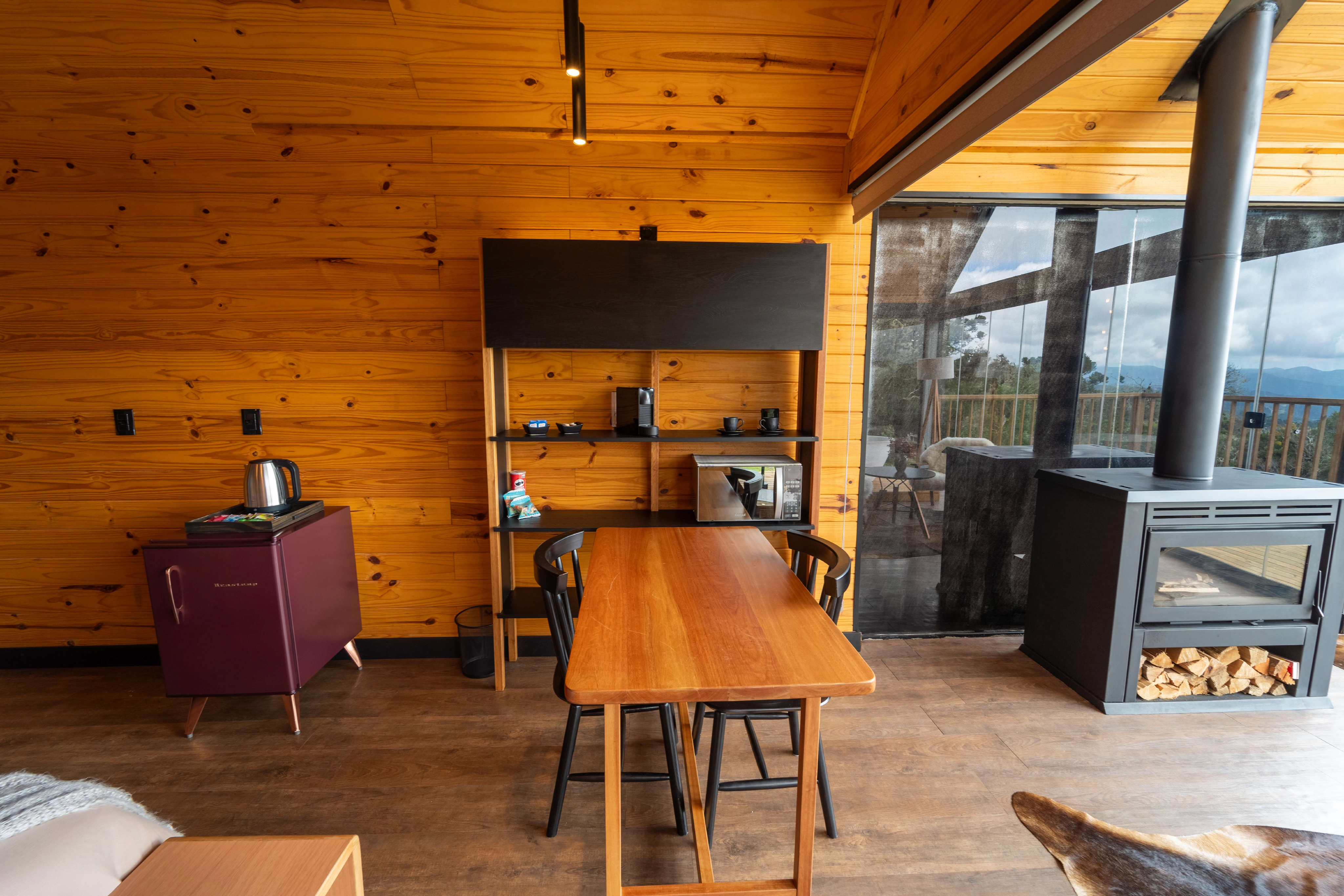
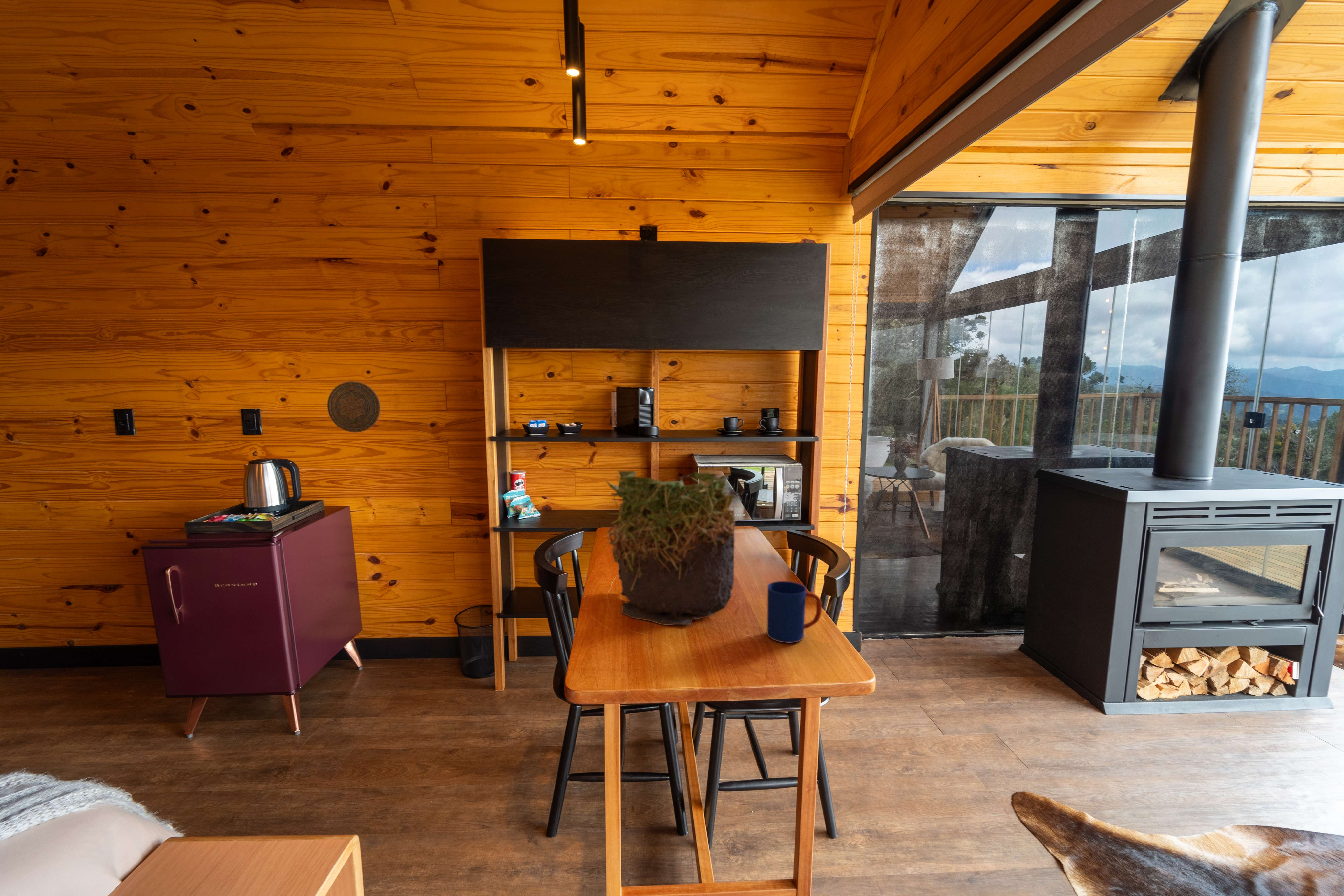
+ mug [767,581,822,643]
+ decorative plate [327,381,381,433]
+ plant [605,470,736,625]
